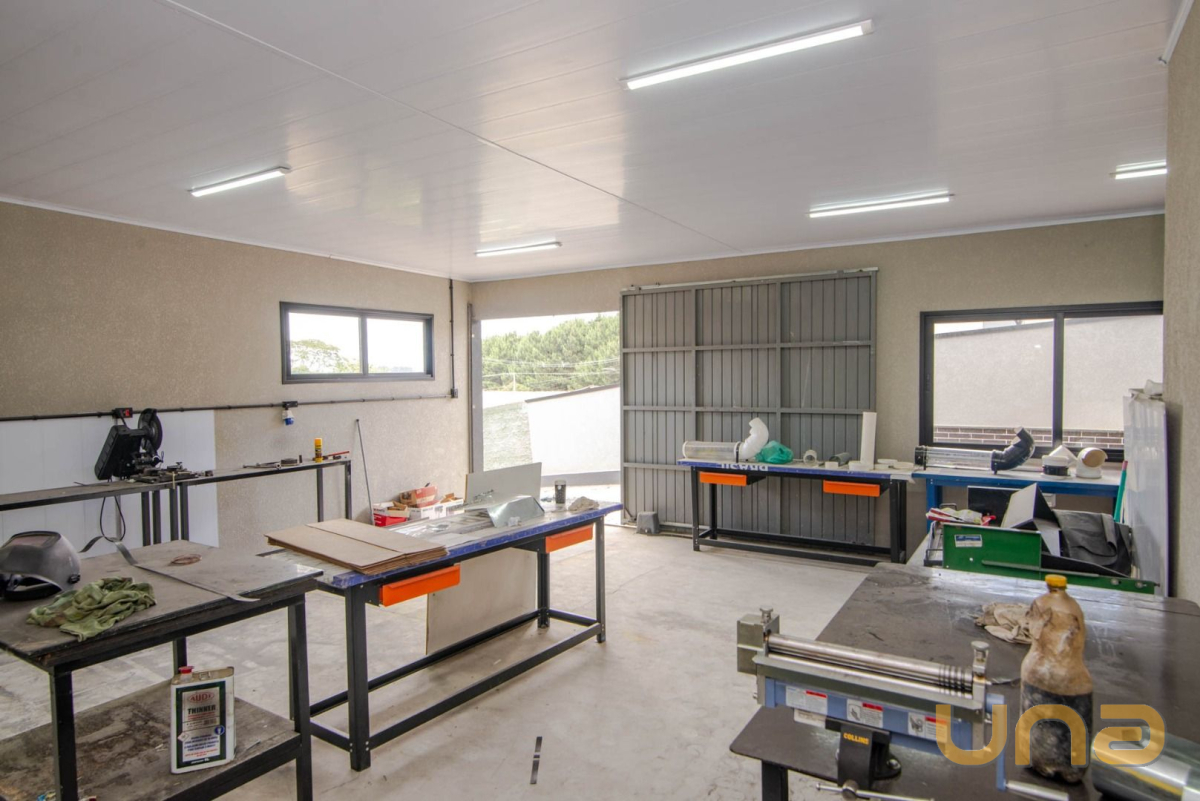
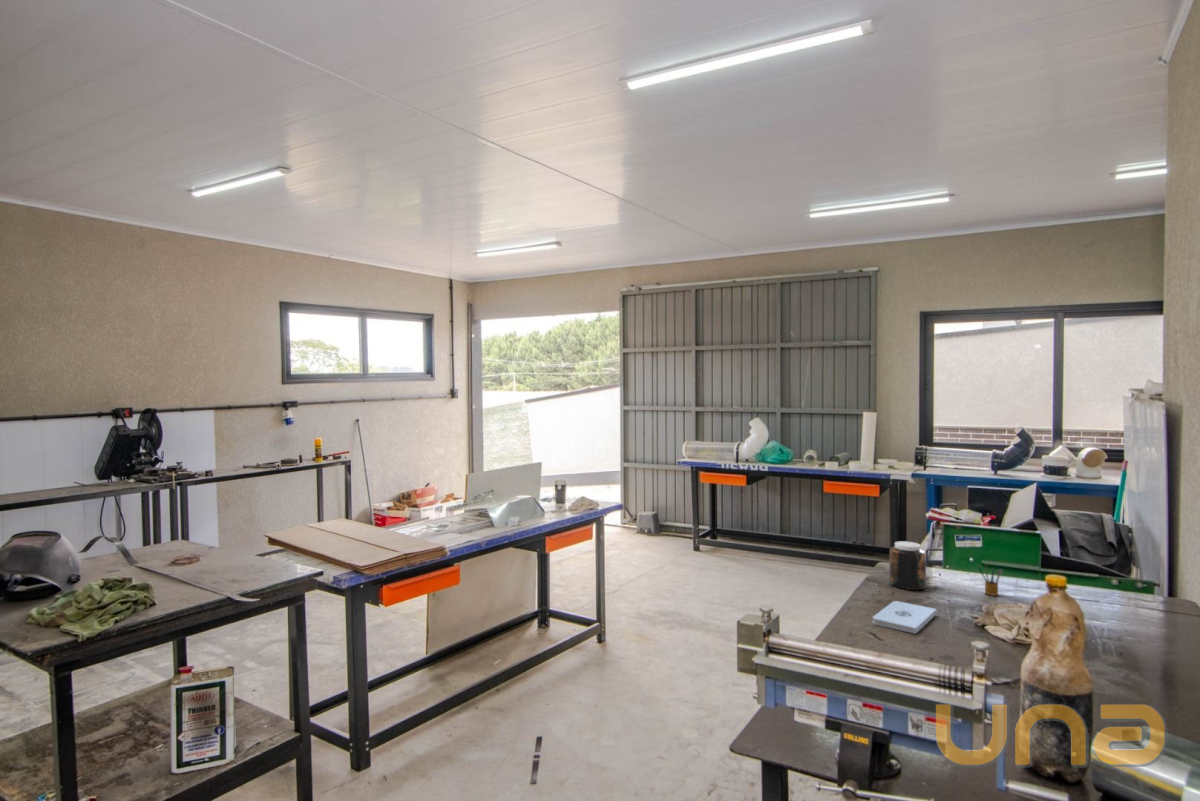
+ notepad [872,600,938,635]
+ pencil box [977,565,1004,597]
+ jar [888,540,927,591]
